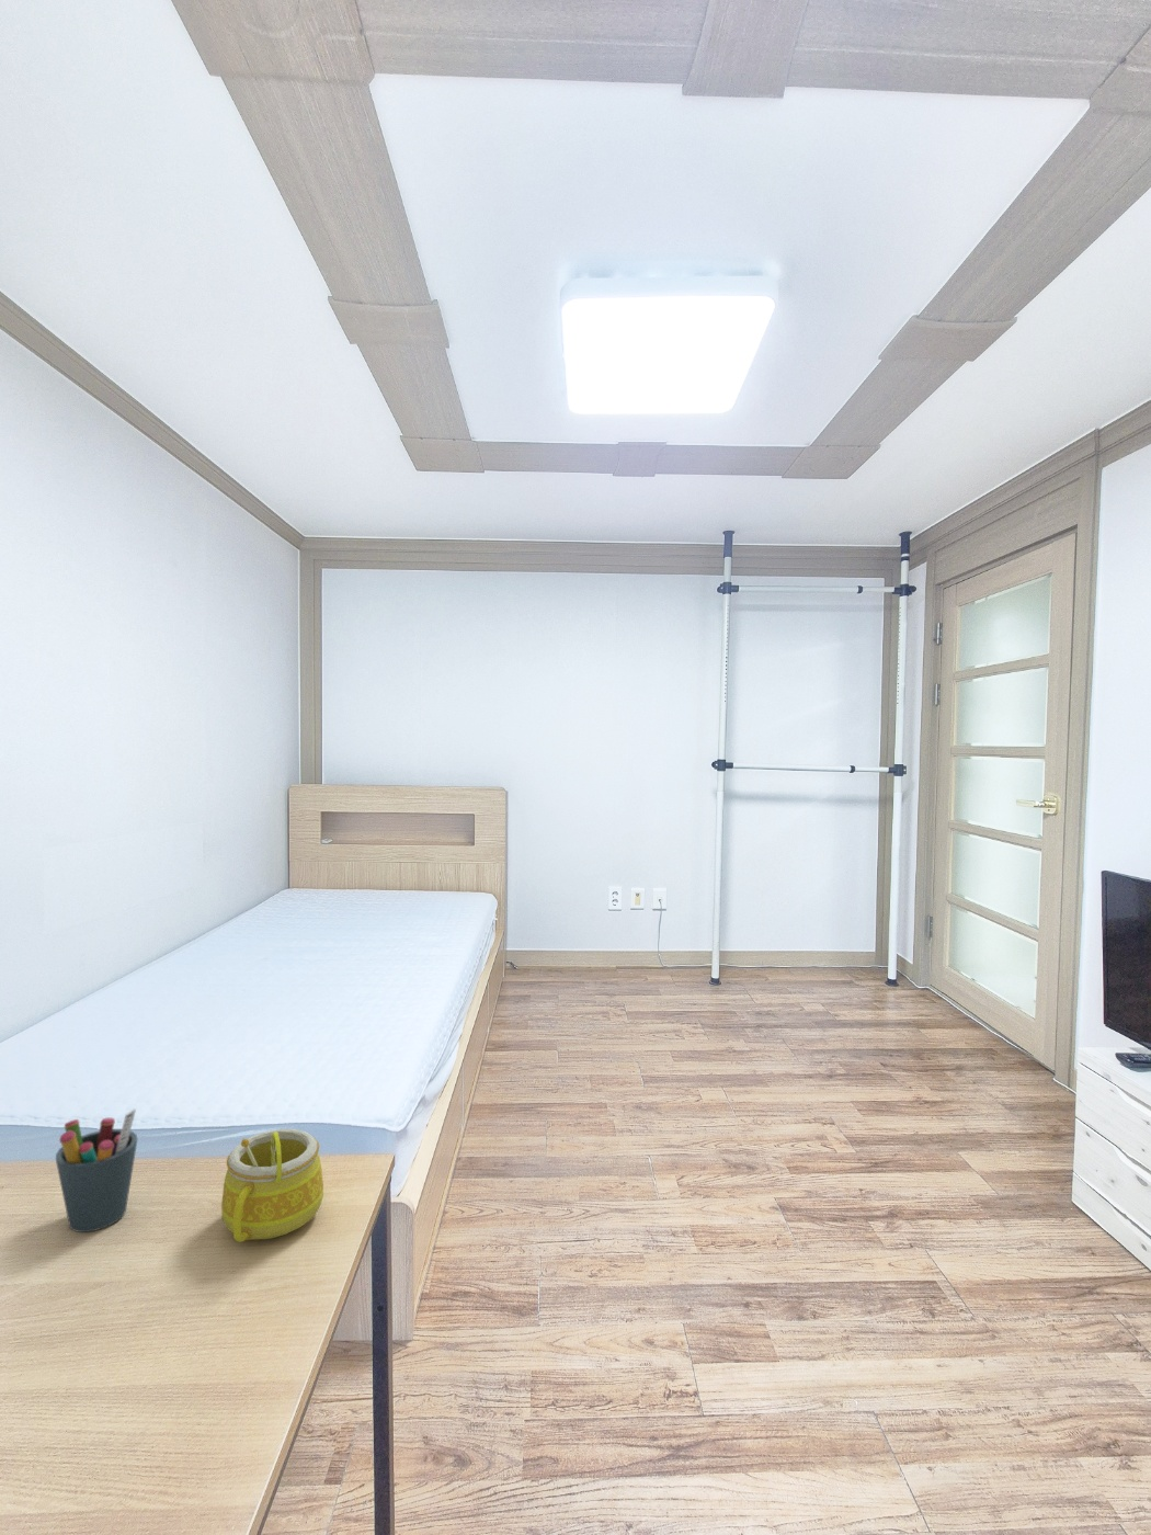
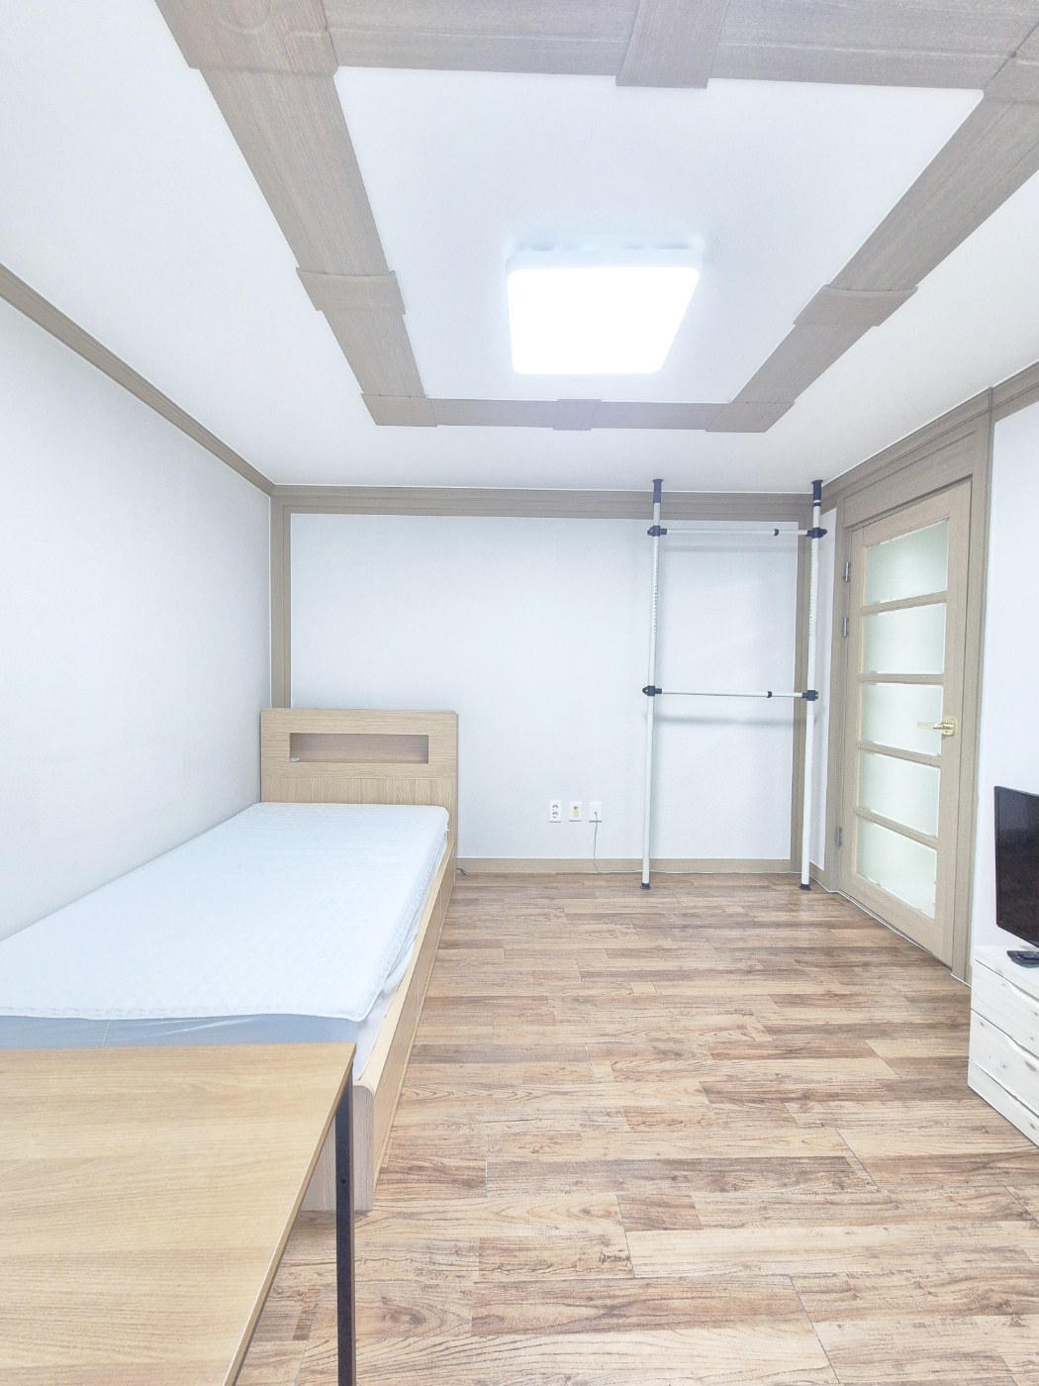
- pen holder [54,1107,138,1234]
- mug [220,1128,324,1244]
